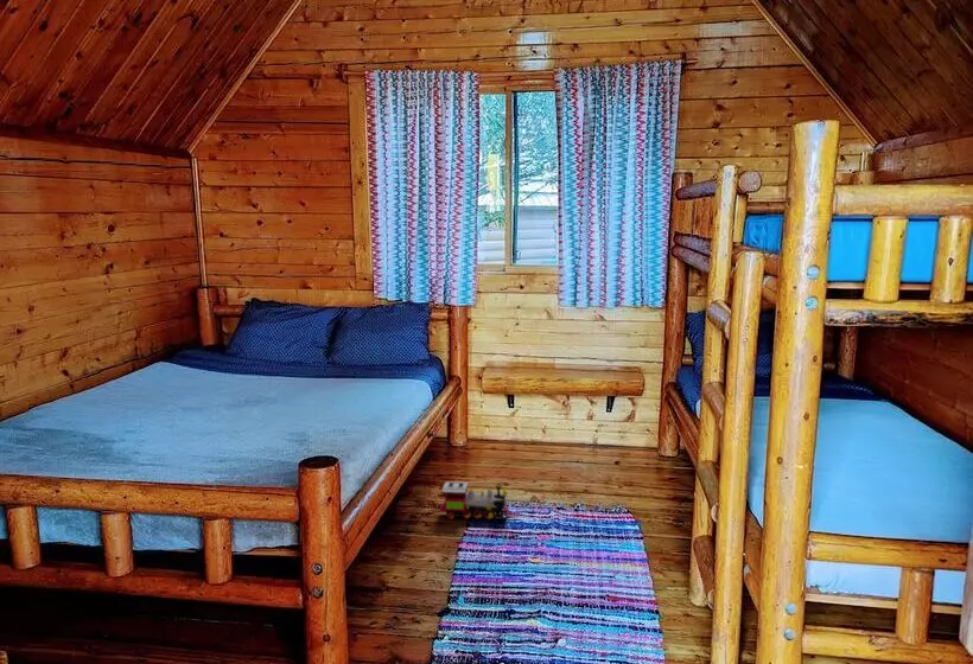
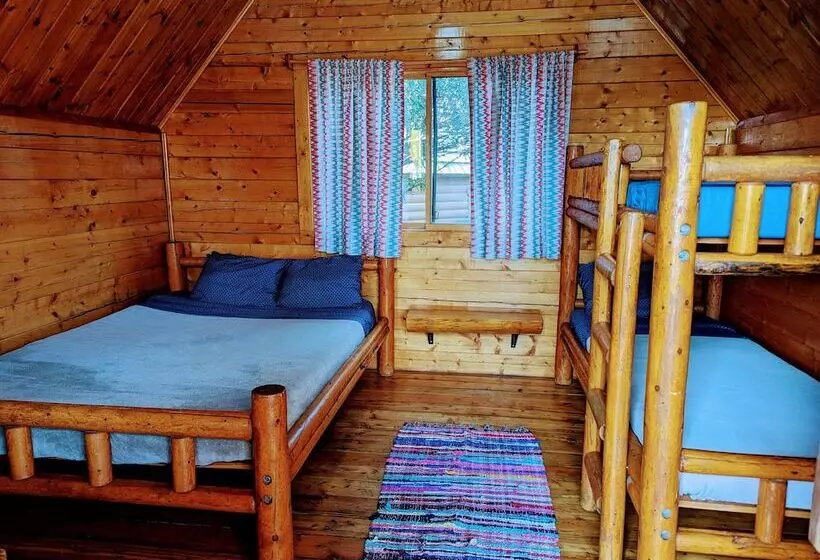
- toy train [437,480,521,521]
